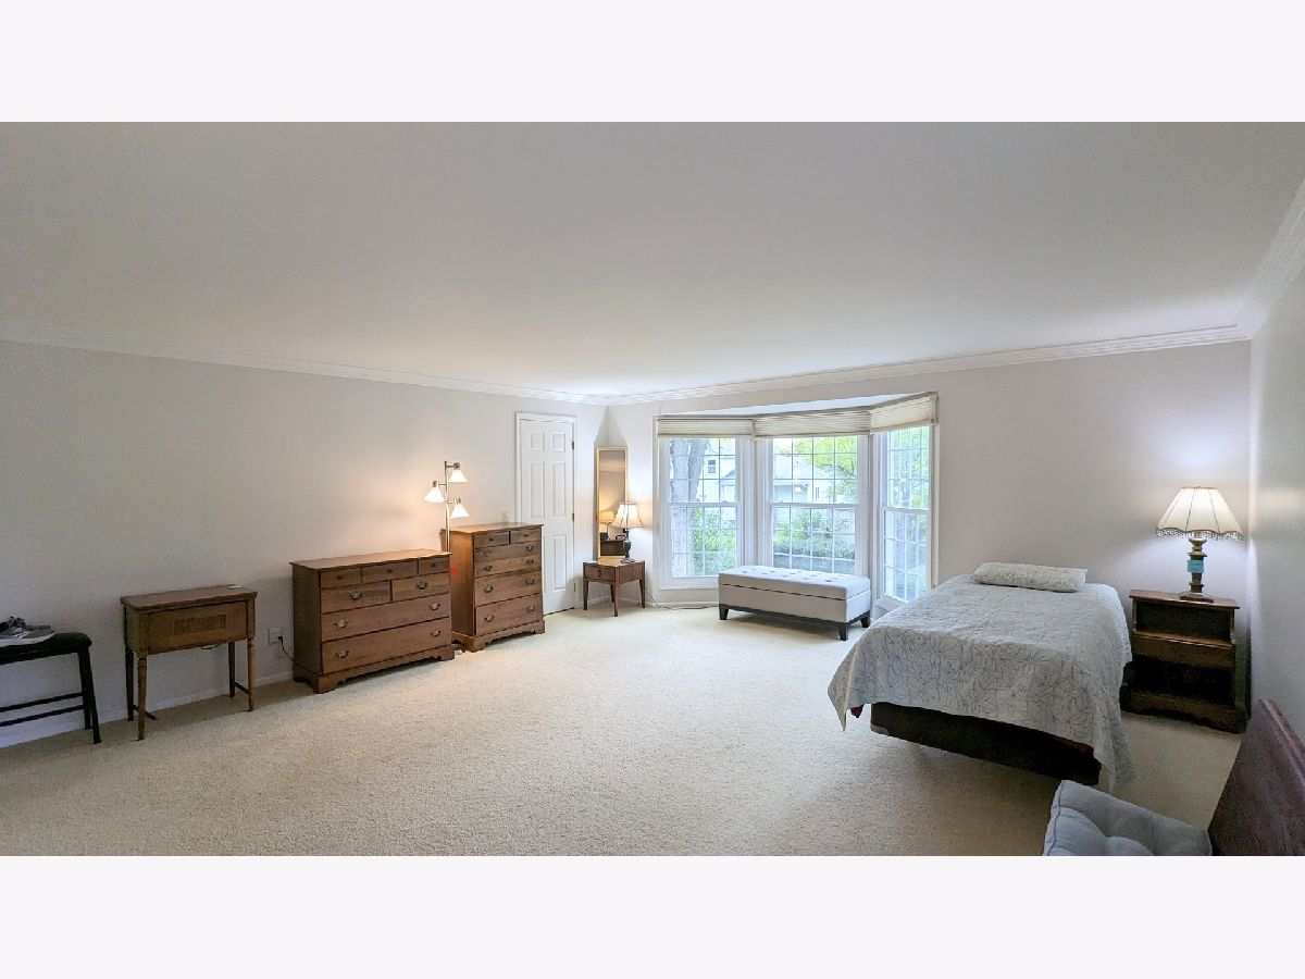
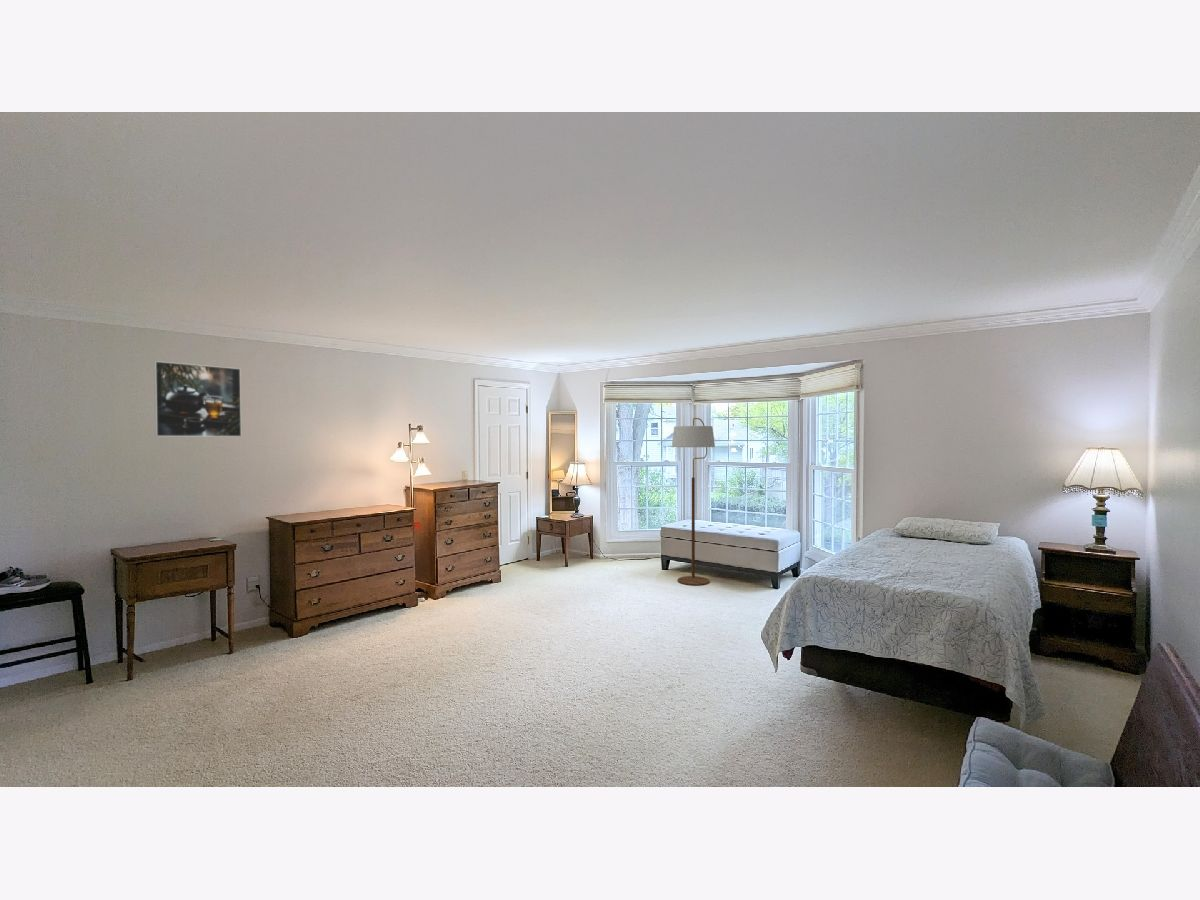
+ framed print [153,360,242,438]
+ floor lamp [671,417,716,586]
